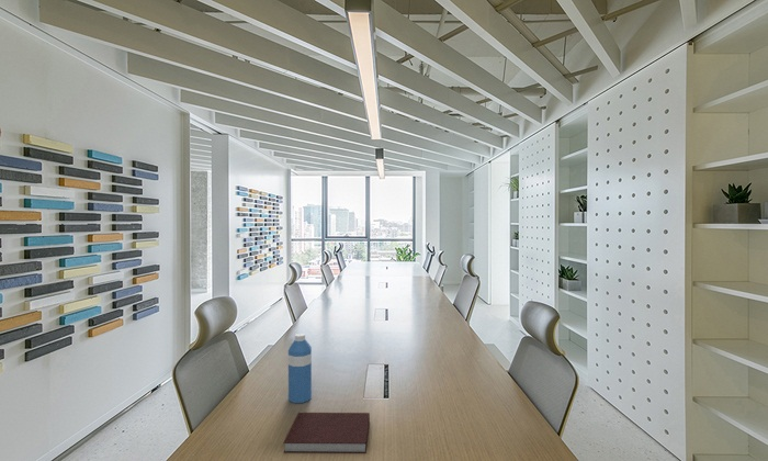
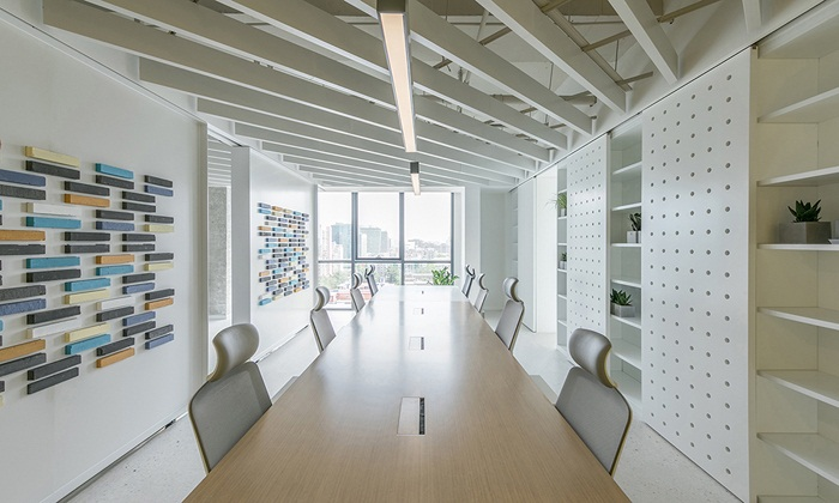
- water bottle [287,333,313,404]
- notebook [282,412,371,454]
